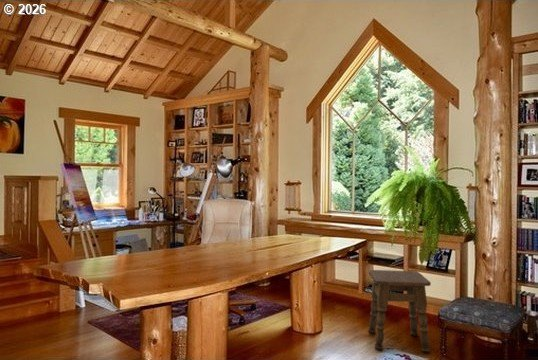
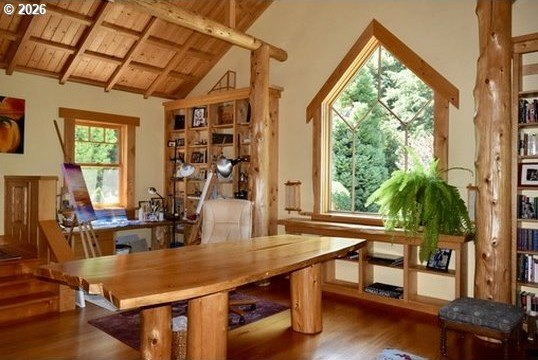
- side table [367,269,432,355]
